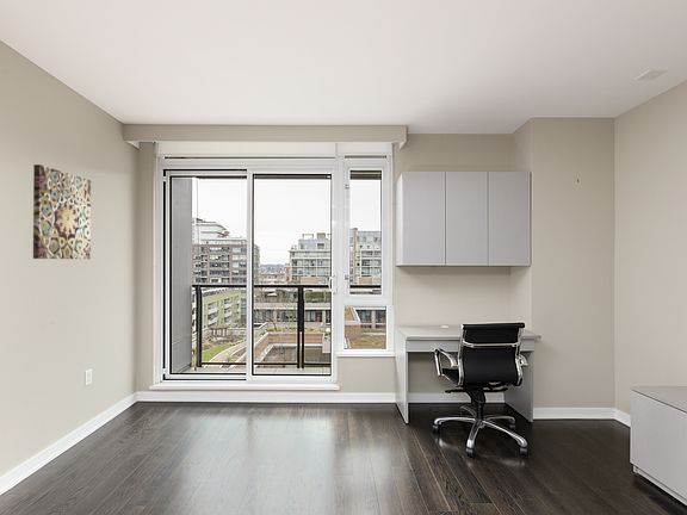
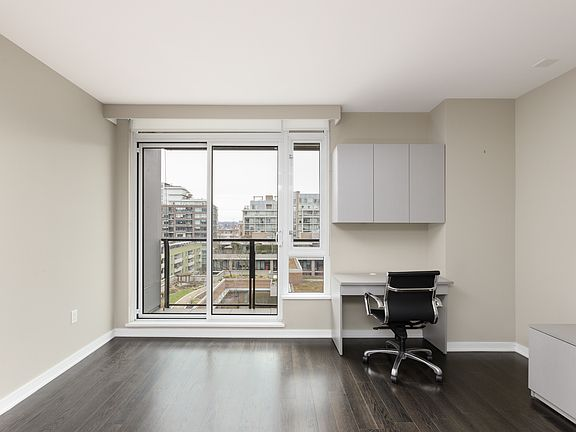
- wall art [32,163,92,260]
